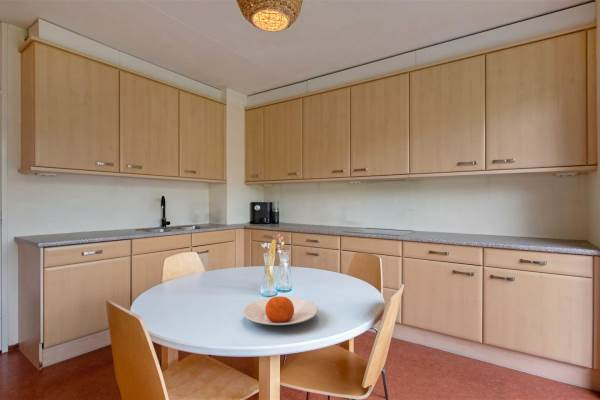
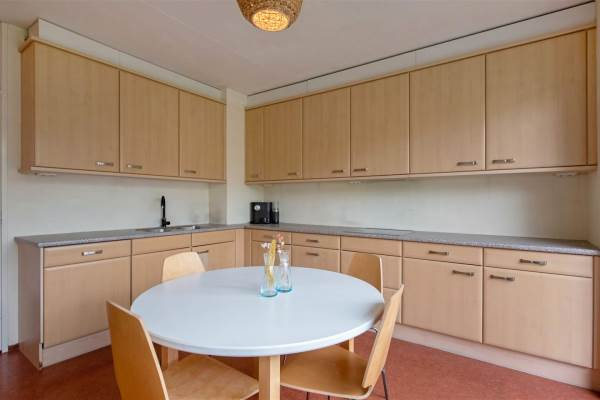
- plate [242,295,318,326]
